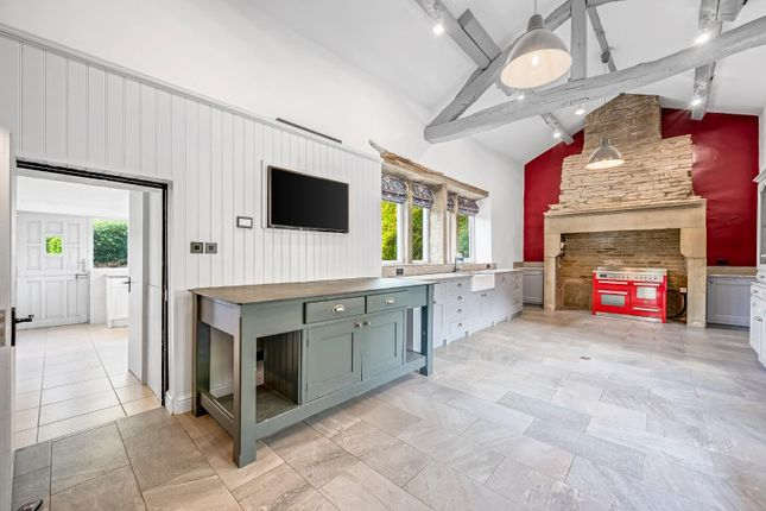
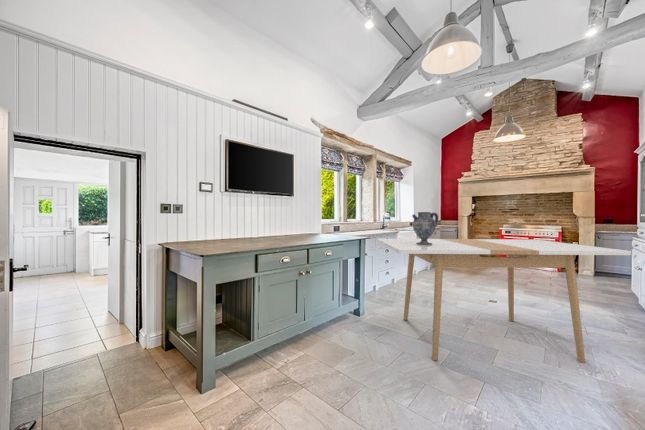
+ ceramic jug [411,211,439,245]
+ dining table [376,238,632,364]
